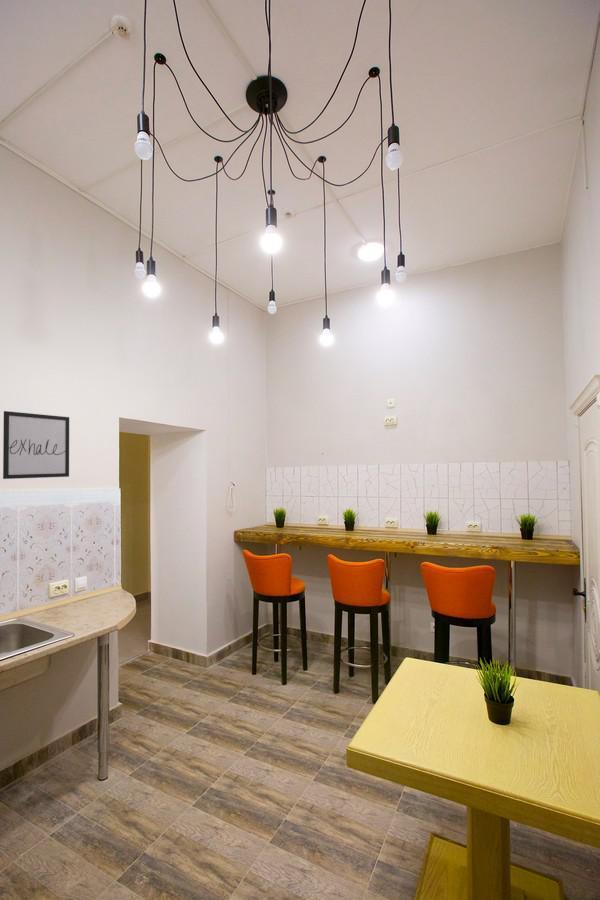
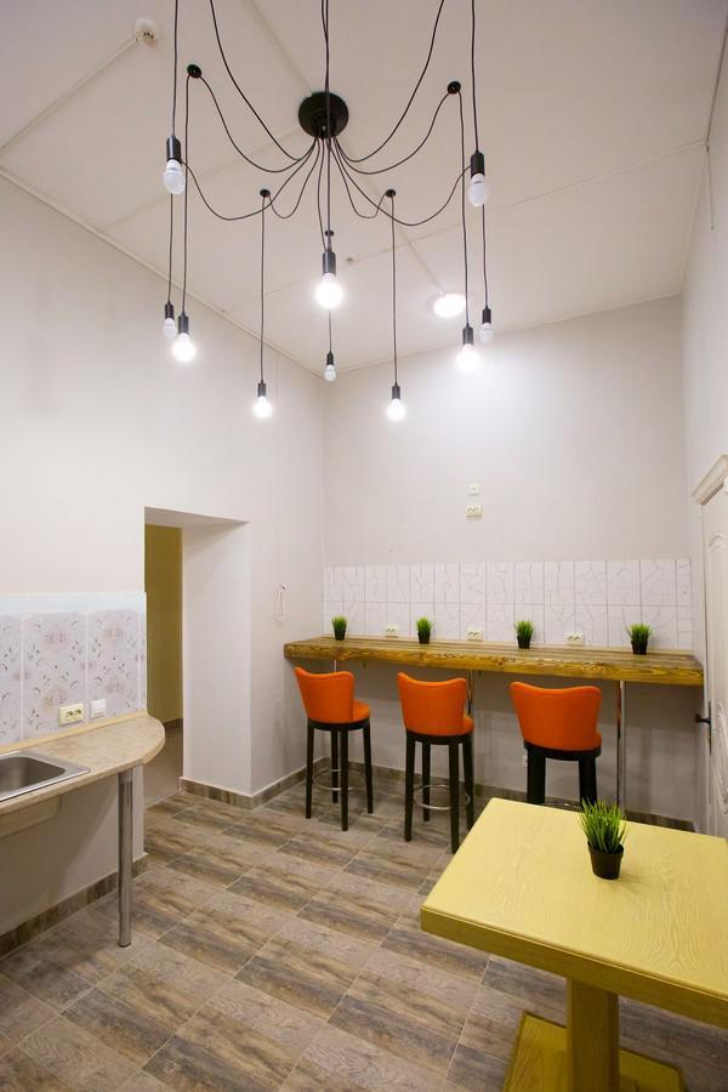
- wall art [2,410,70,480]
